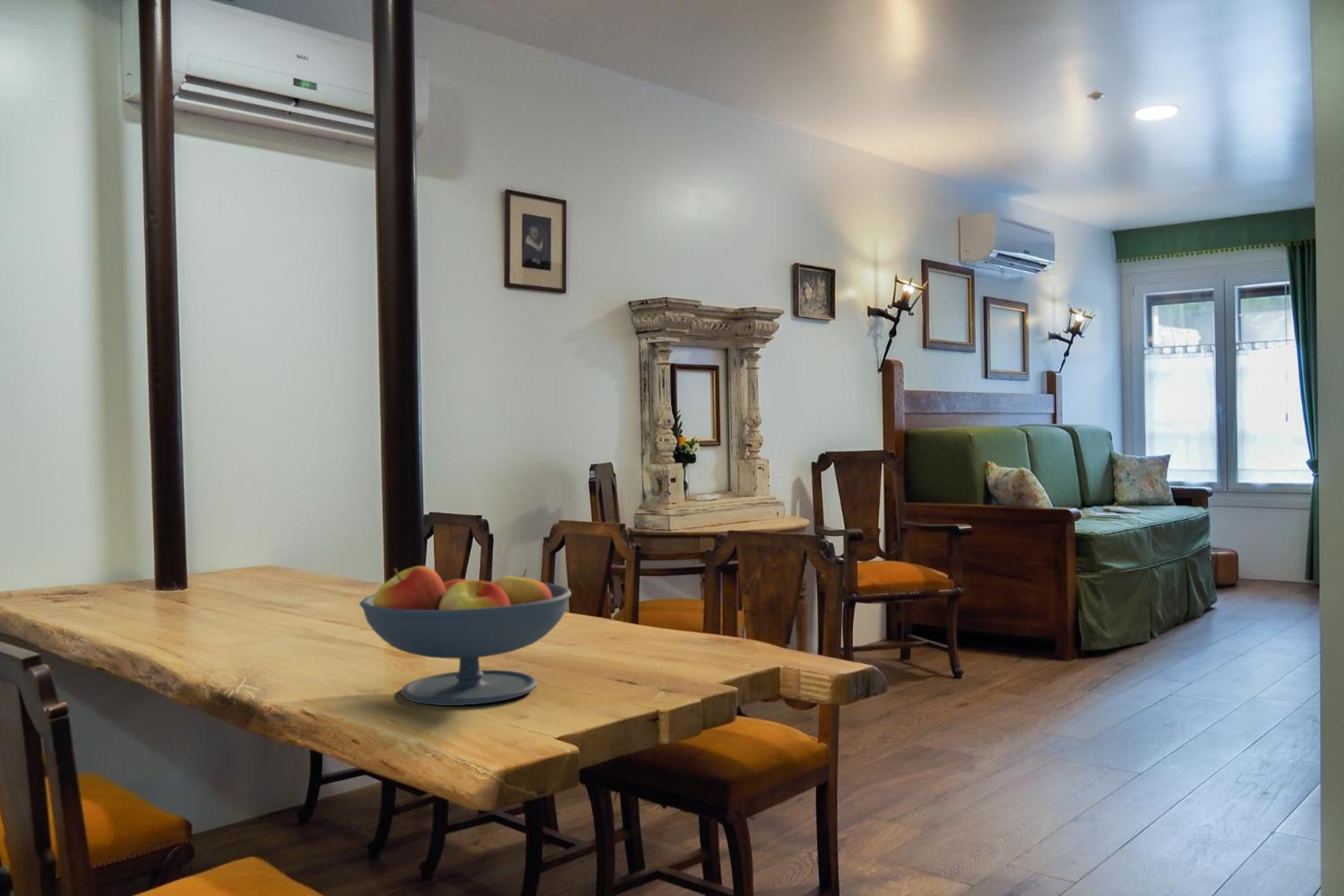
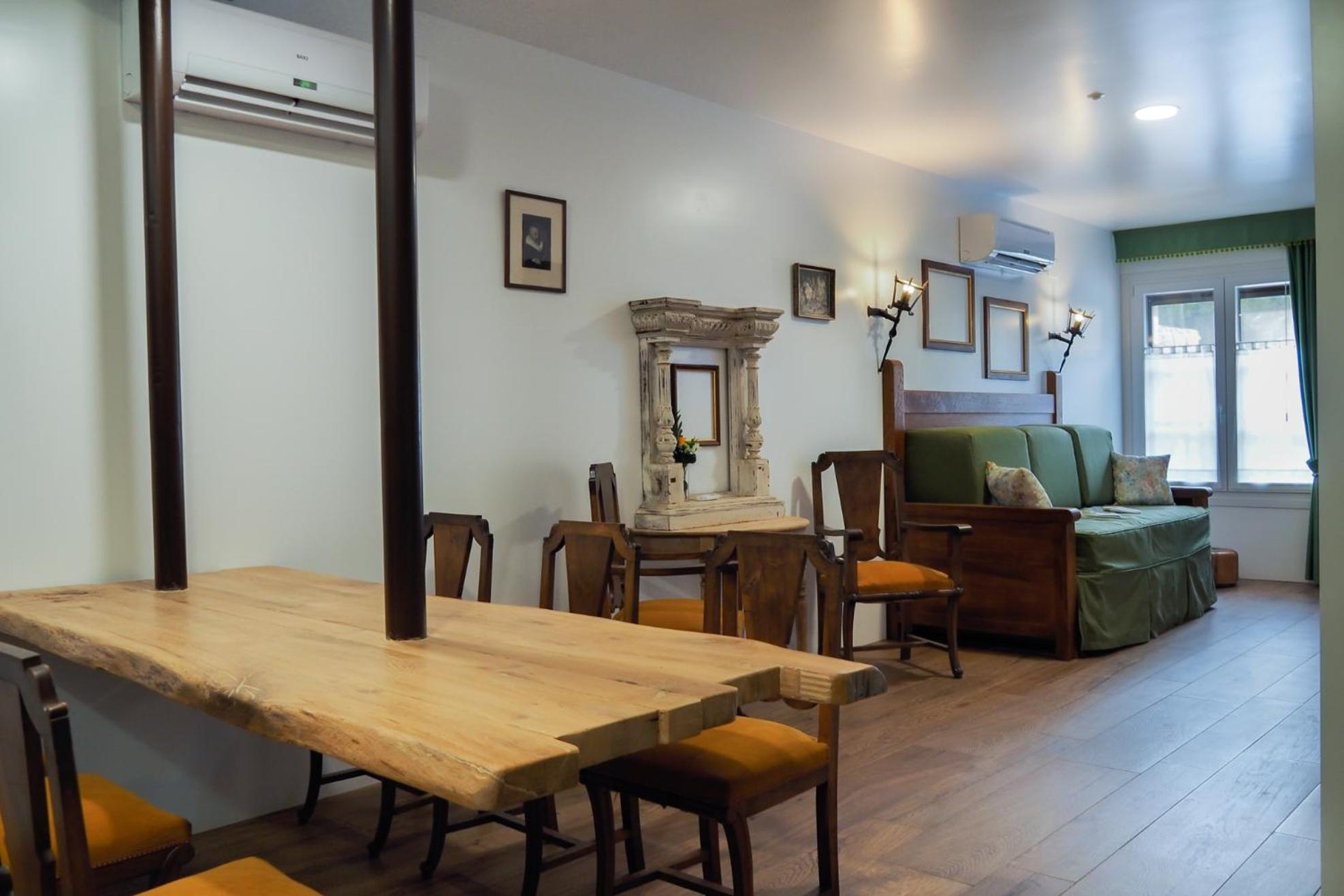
- fruit bowl [359,565,572,706]
